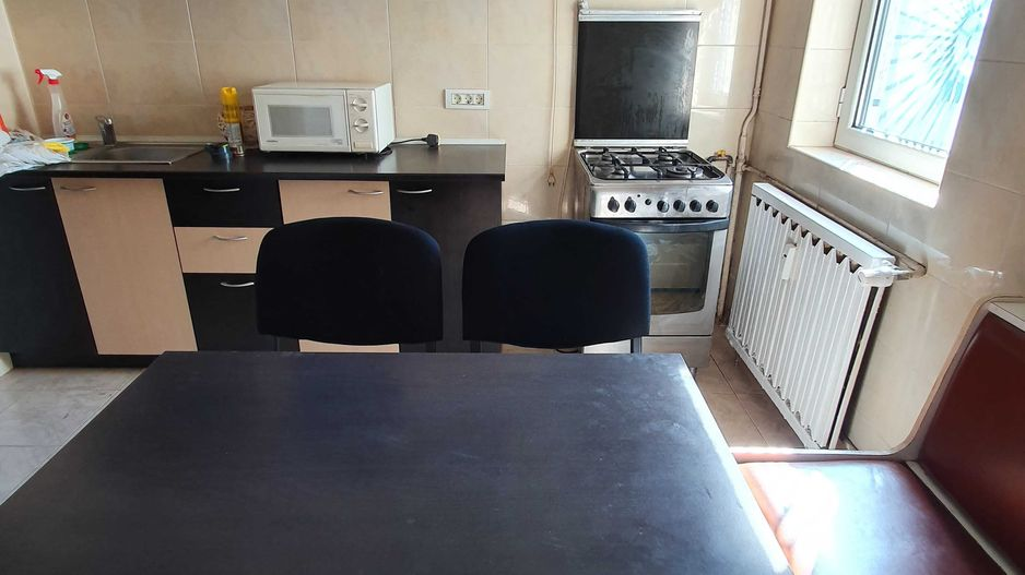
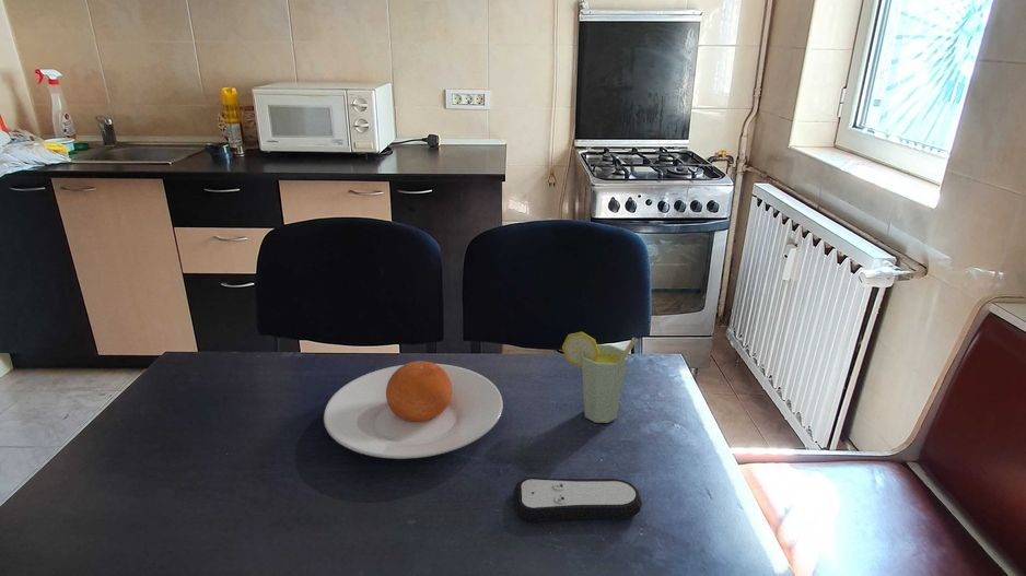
+ plate [323,360,504,460]
+ cup [561,331,639,424]
+ remote control [513,477,643,522]
